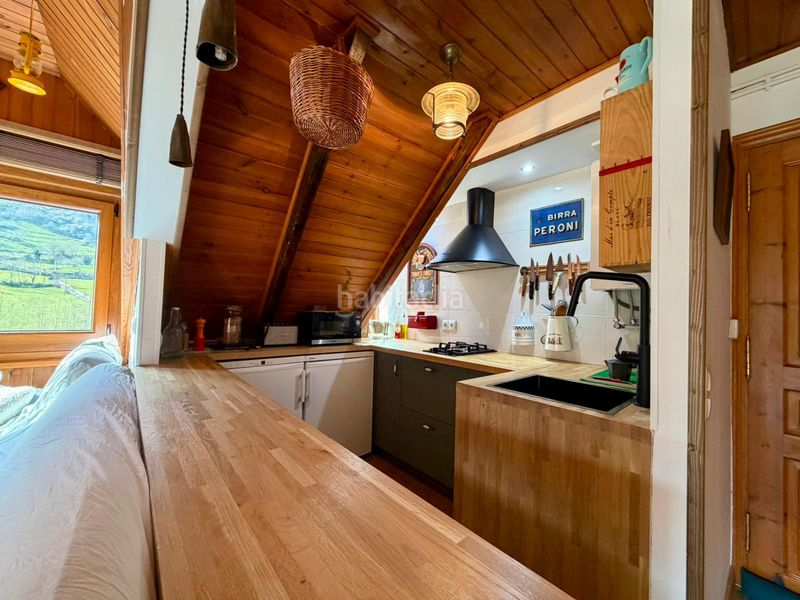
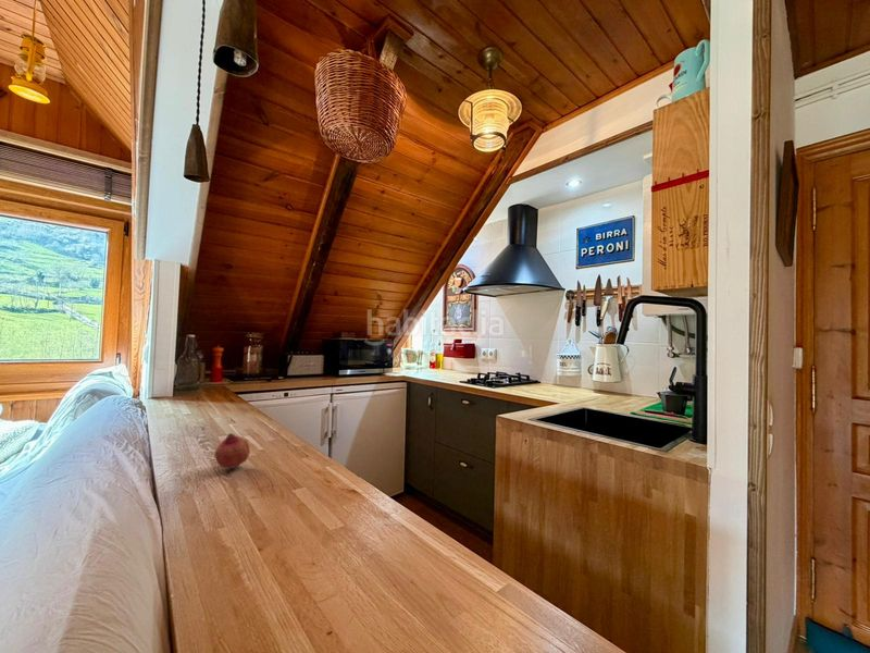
+ fruit [214,432,251,469]
